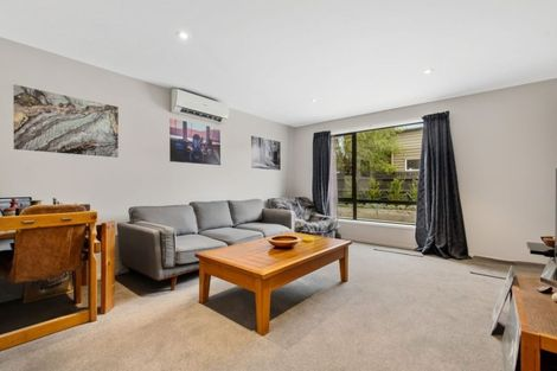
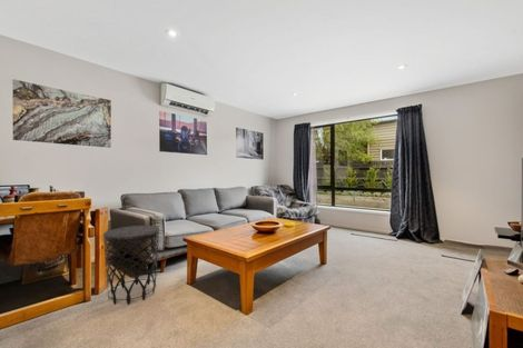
+ side table [102,225,160,306]
